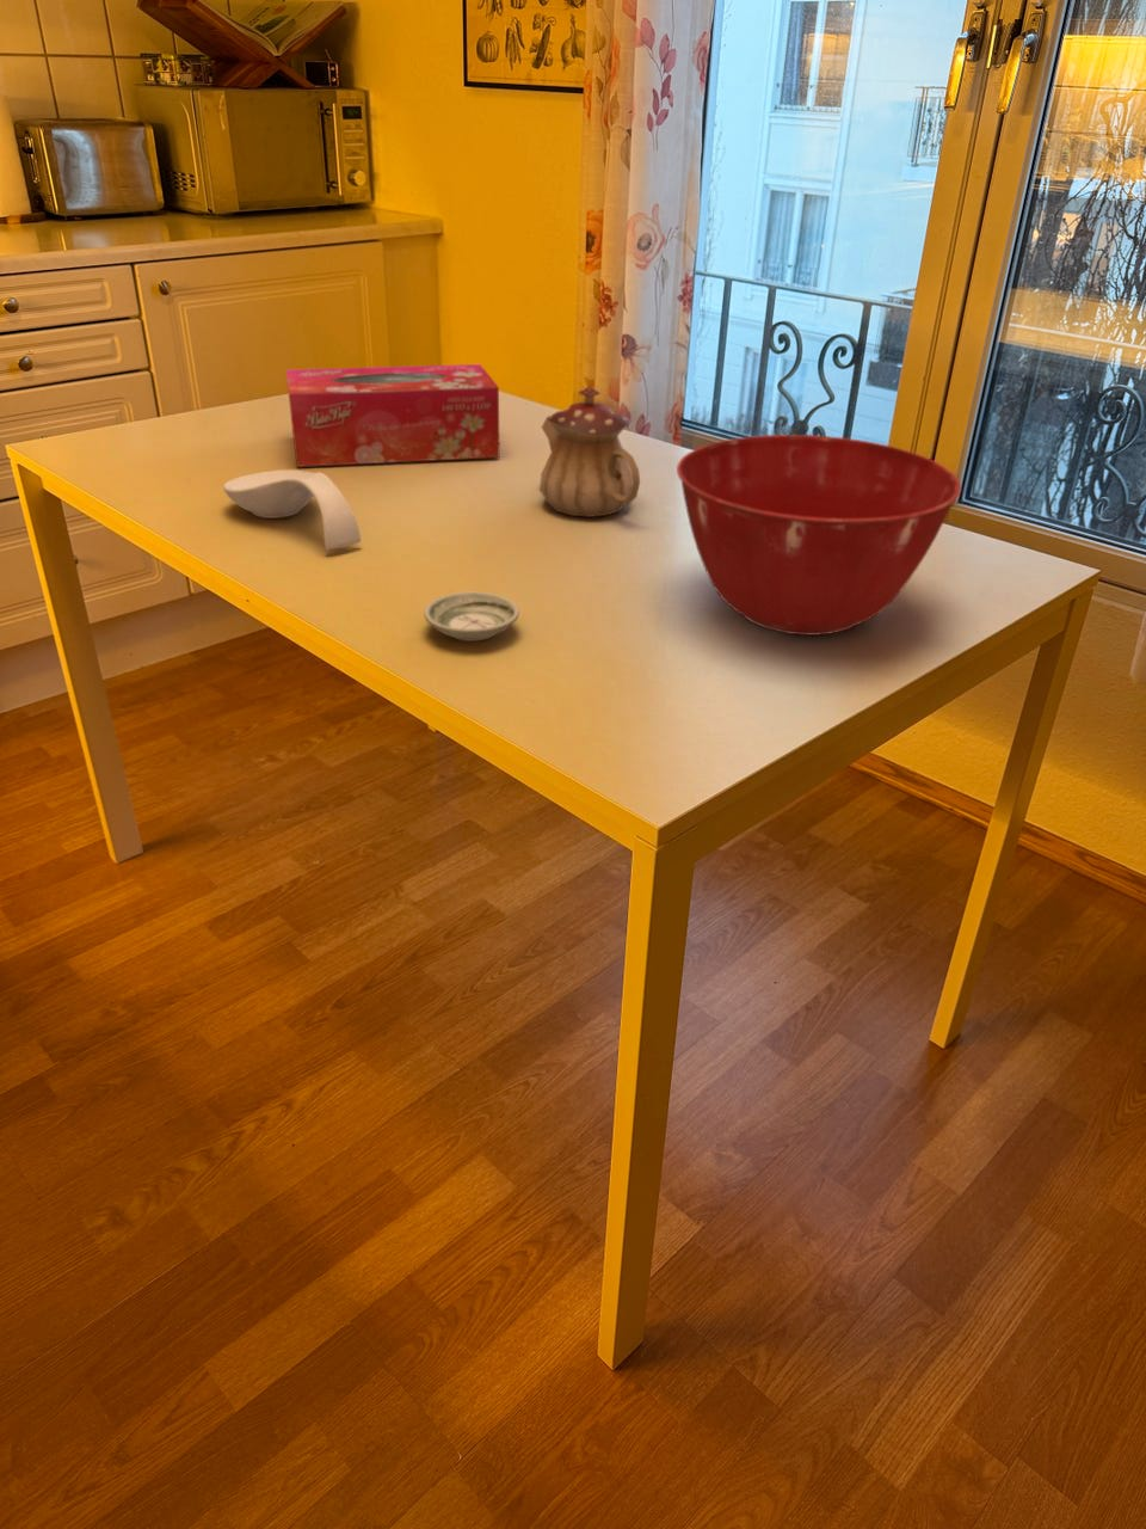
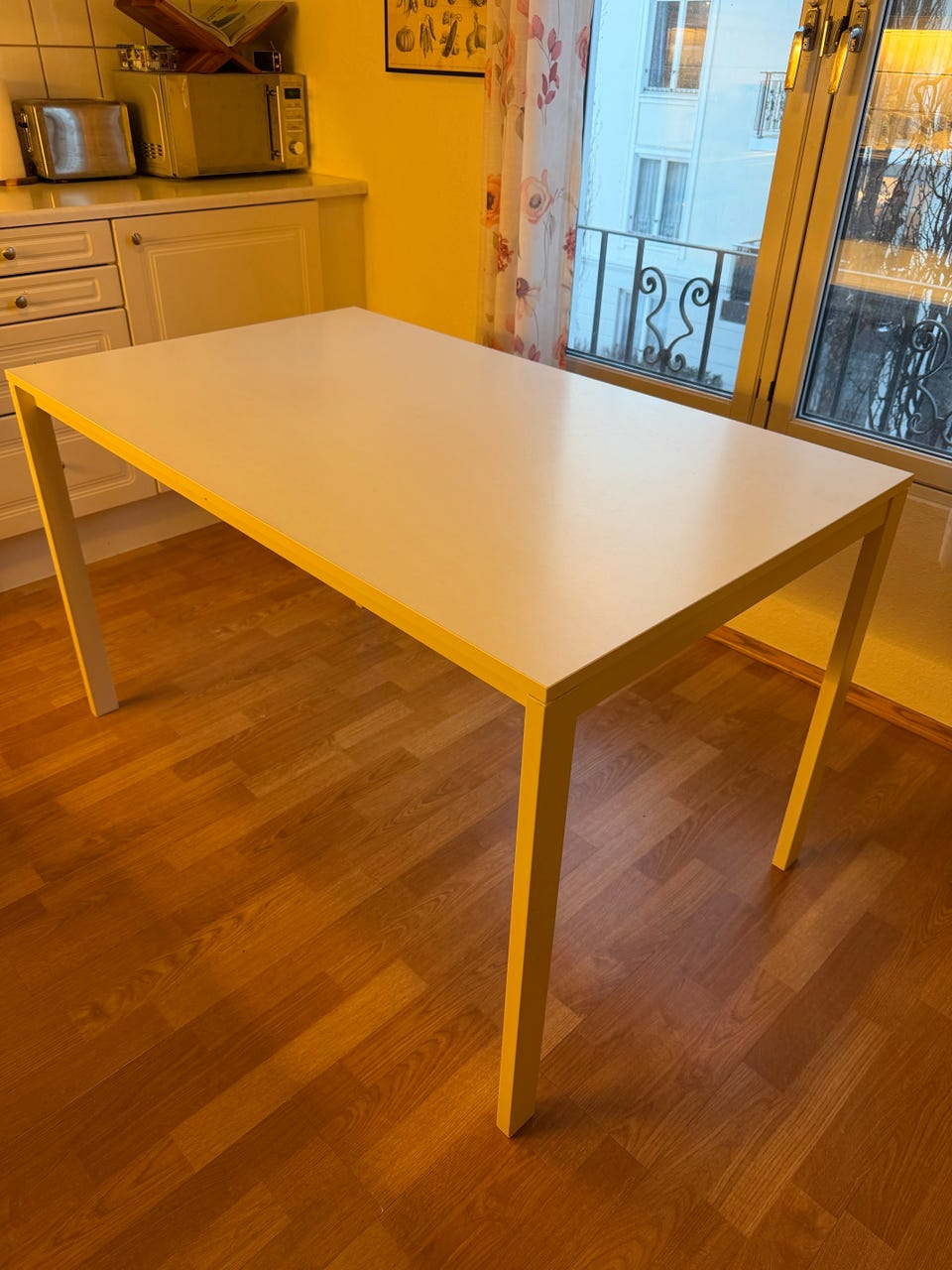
- tissue box [285,364,501,468]
- teapot [538,385,642,519]
- spoon rest [221,470,361,550]
- mixing bowl [675,433,962,637]
- saucer [423,590,520,643]
